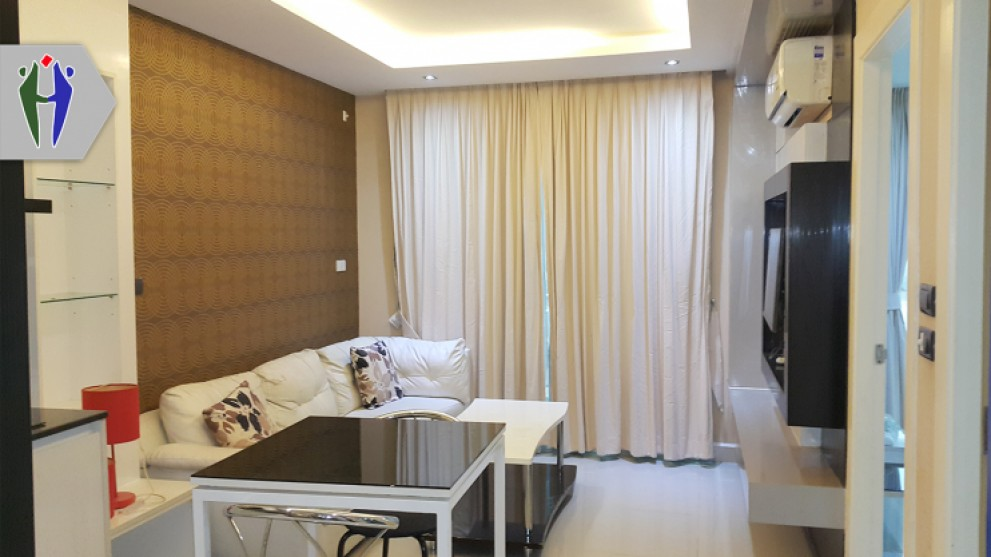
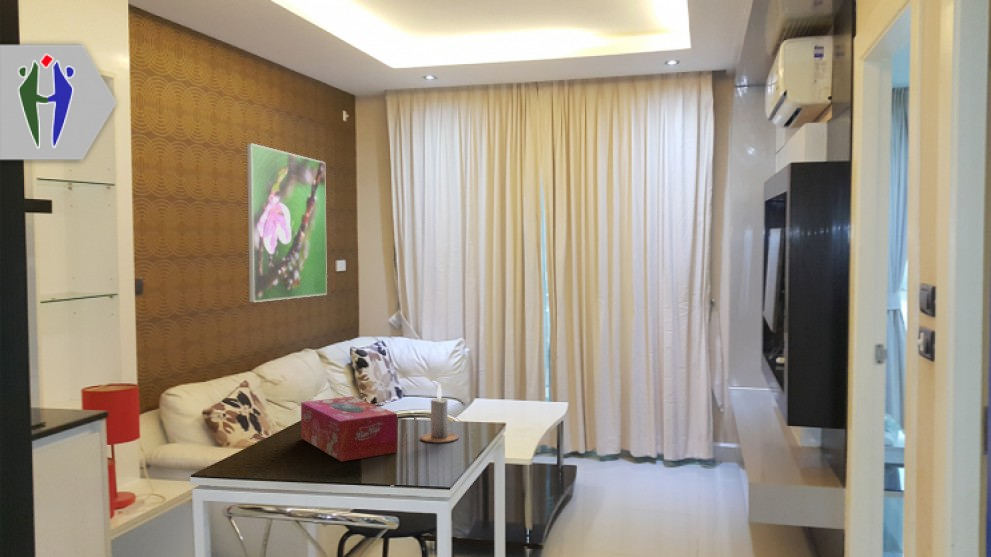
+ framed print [246,142,328,303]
+ candle [419,383,460,443]
+ tissue box [300,395,398,462]
